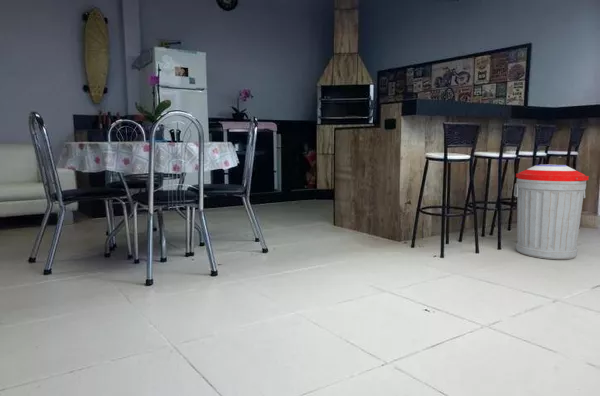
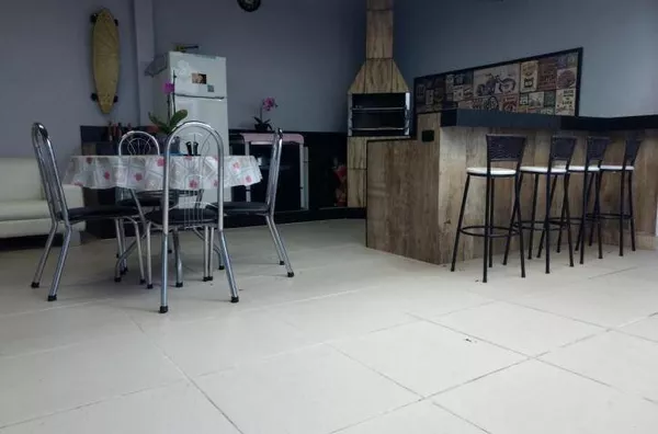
- trash can [513,164,590,260]
